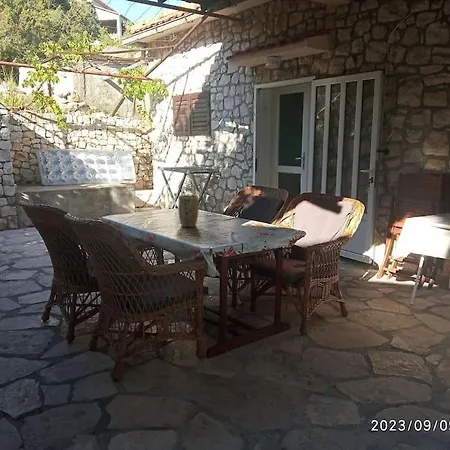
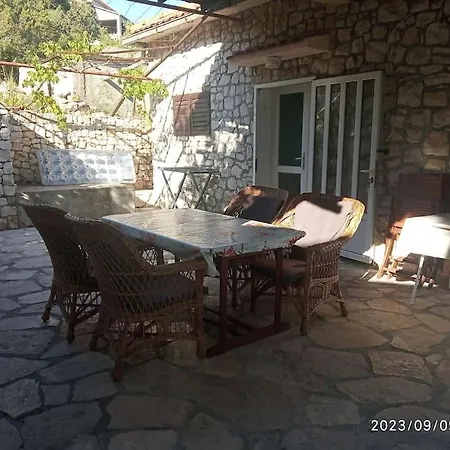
- plant pot [177,194,200,228]
